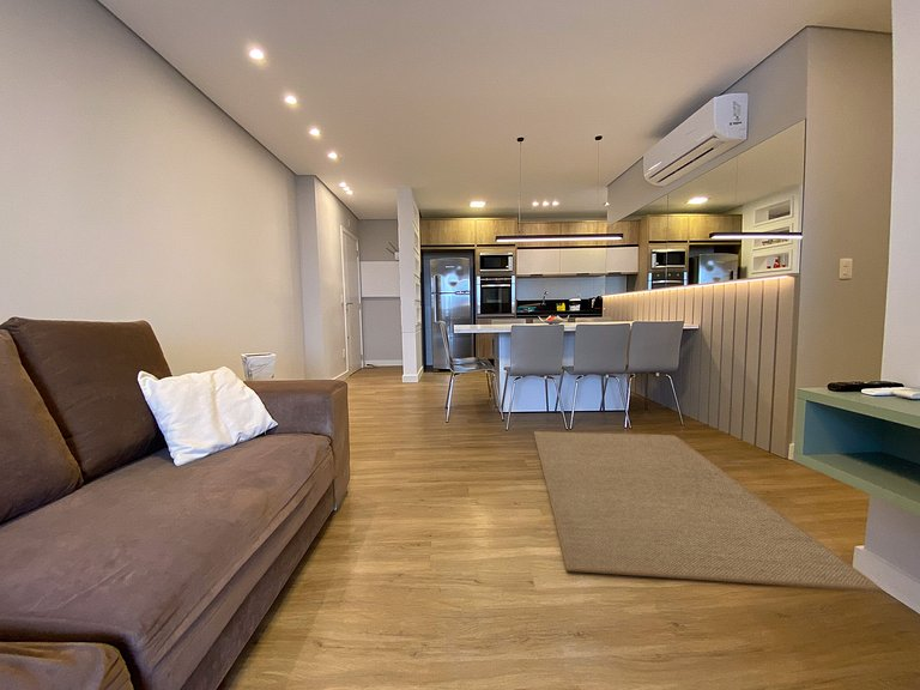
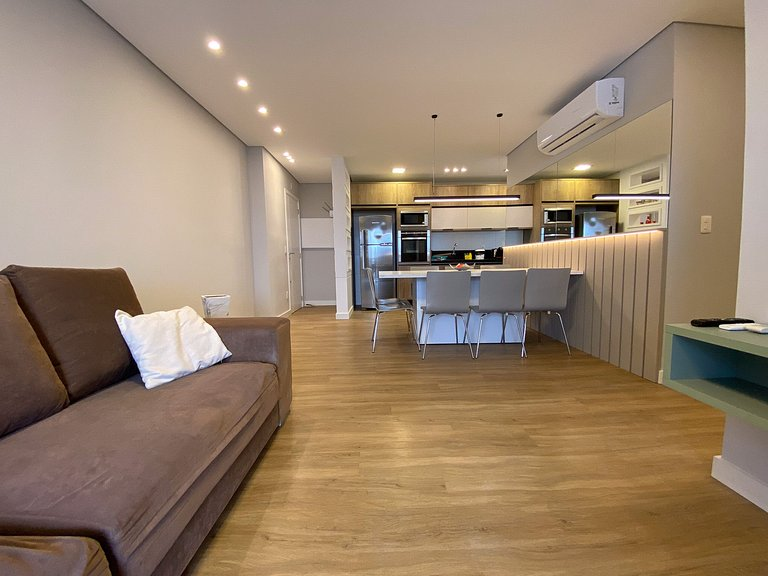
- rug [533,430,884,593]
